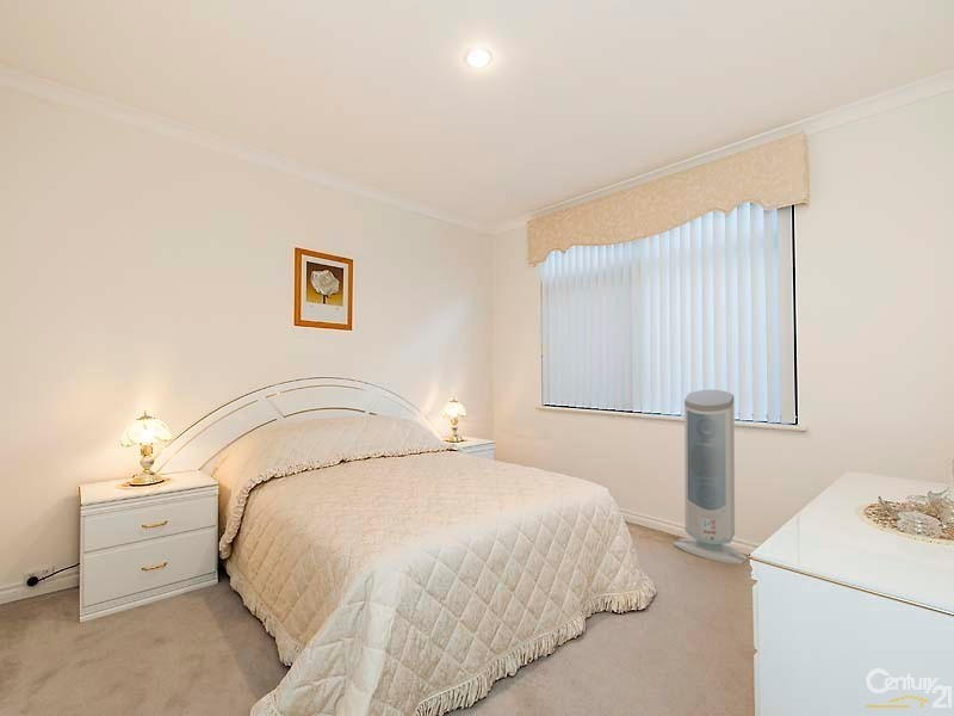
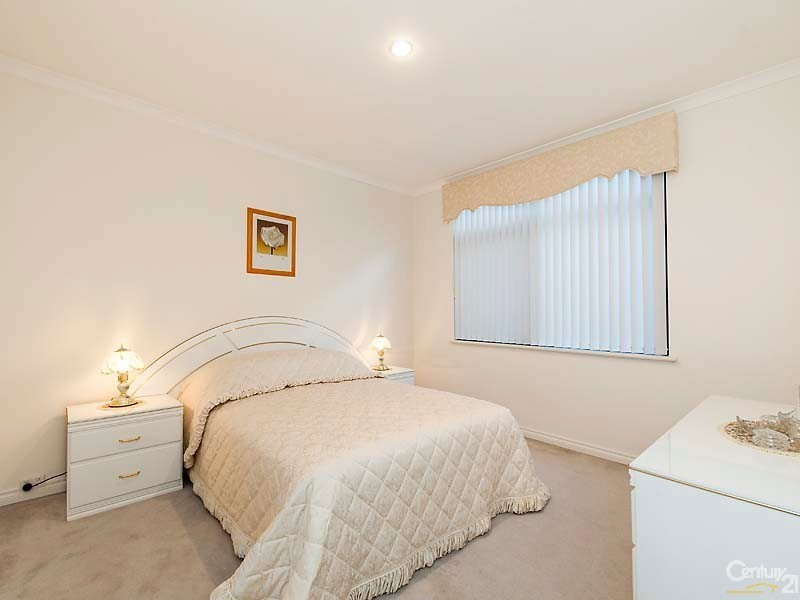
- air purifier [673,389,749,566]
